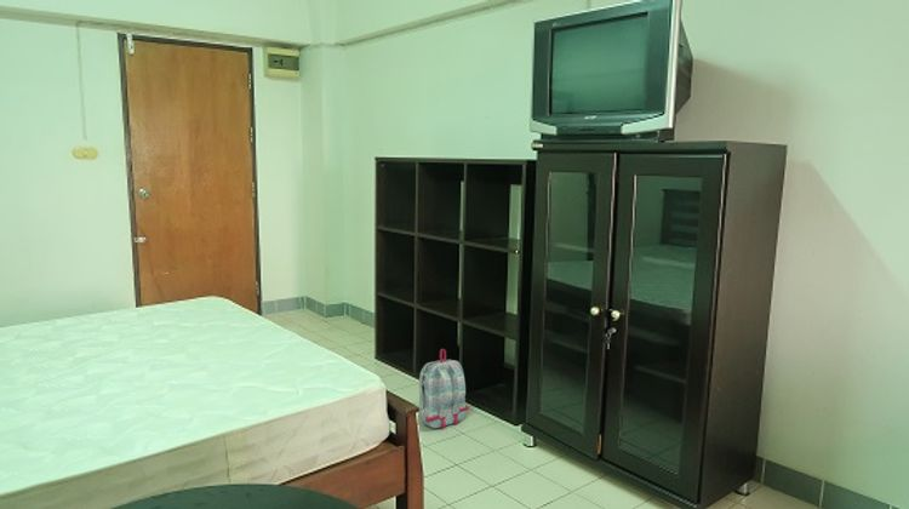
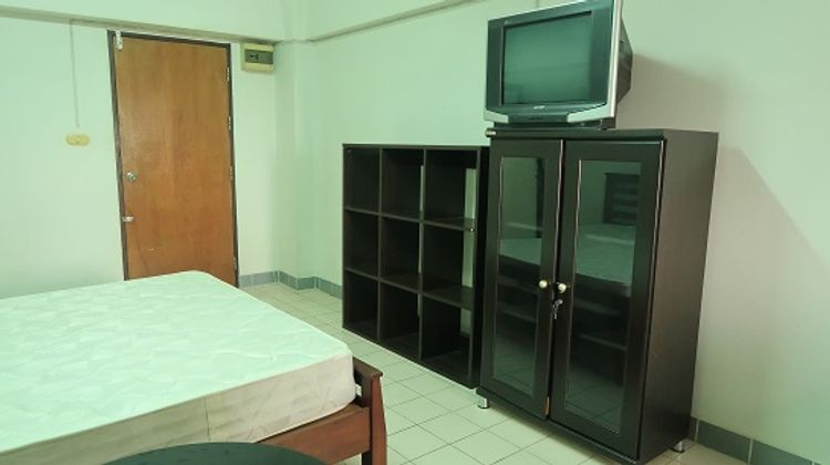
- backpack [418,348,470,429]
